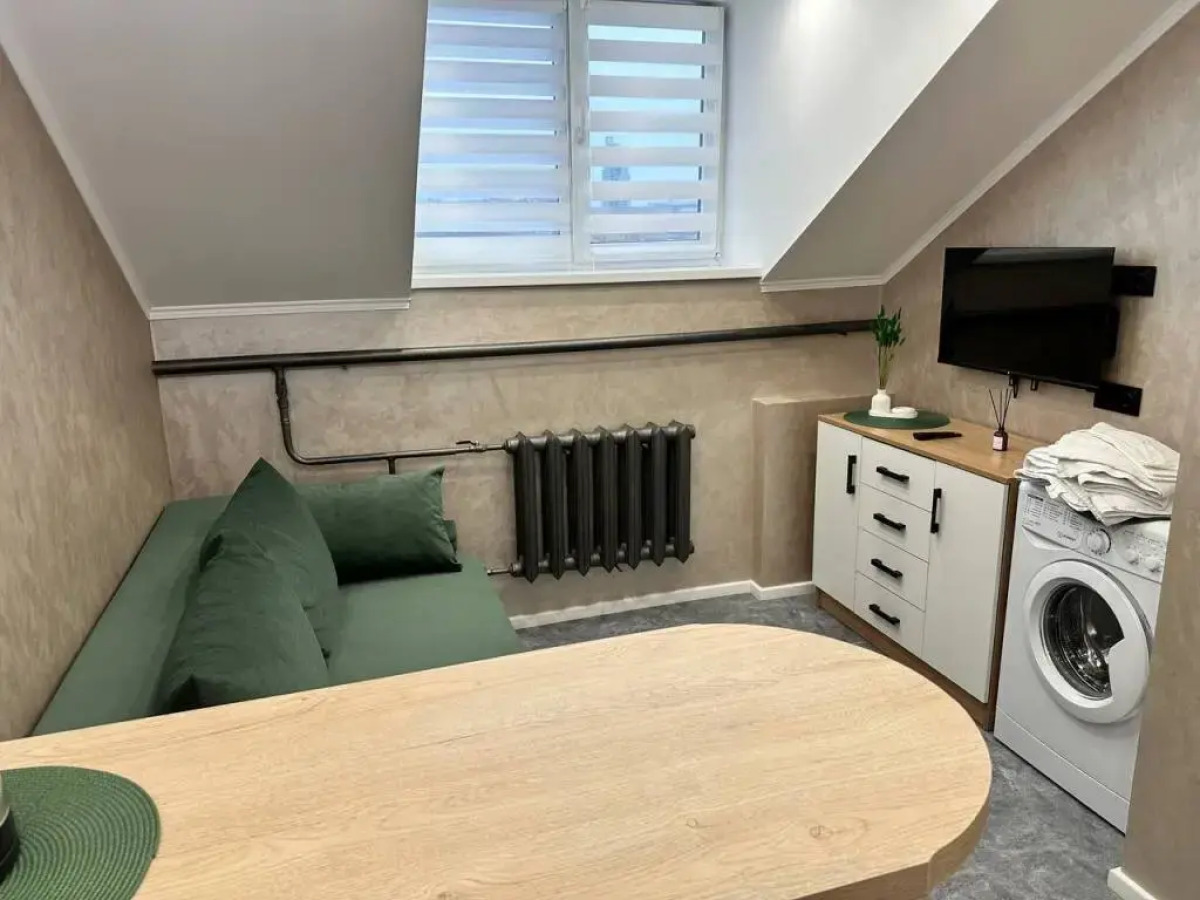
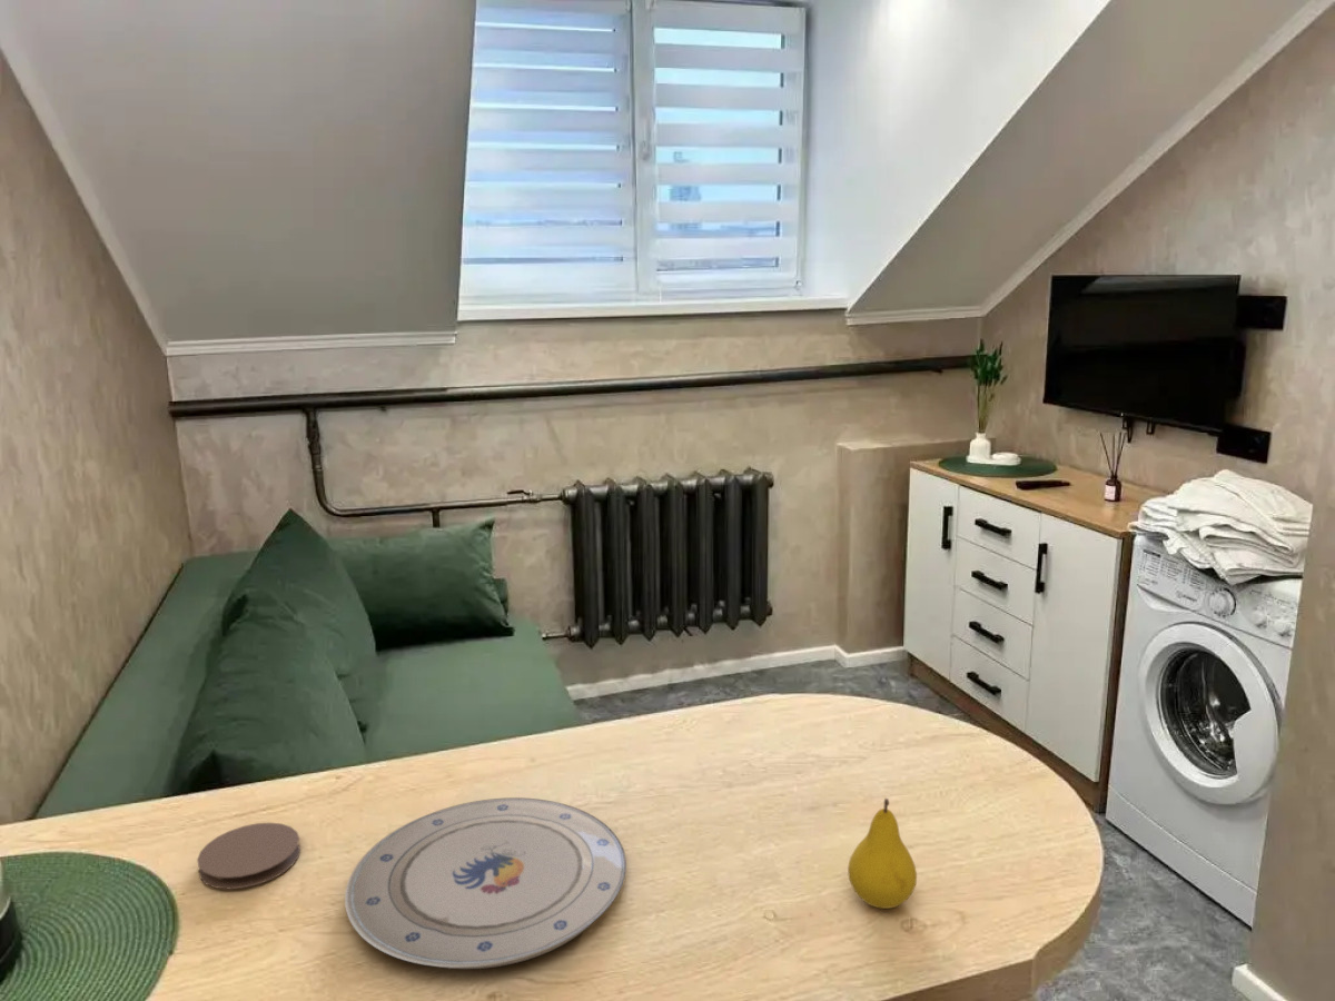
+ plate [344,796,627,970]
+ fruit [847,797,918,910]
+ coaster [196,822,301,891]
